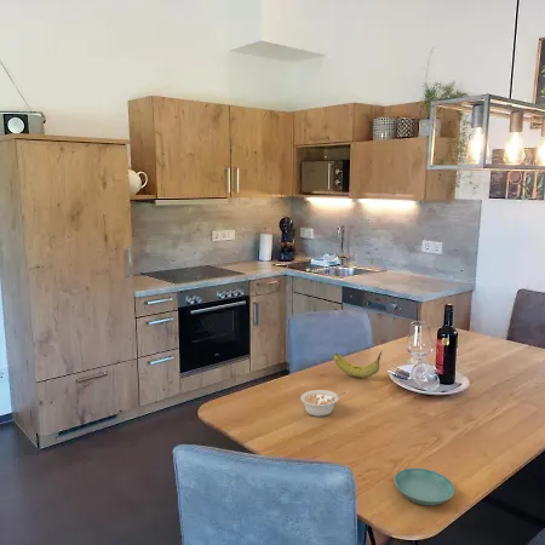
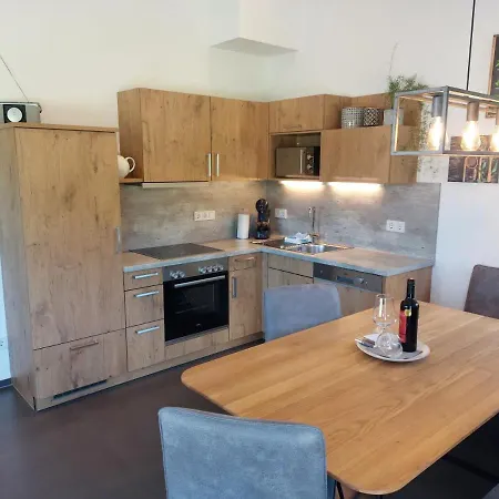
- legume [299,389,348,418]
- fruit [333,350,384,379]
- saucer [392,466,455,506]
